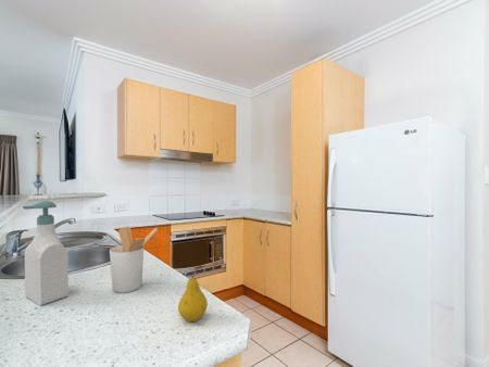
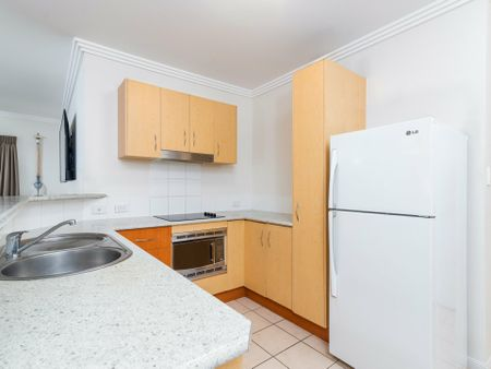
- utensil holder [109,226,159,294]
- fruit [177,265,209,322]
- soap bottle [22,200,70,306]
